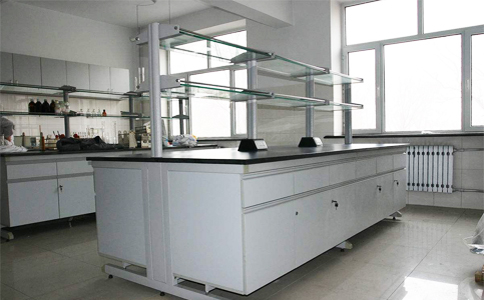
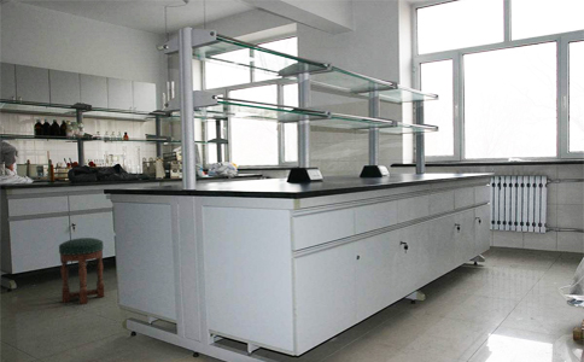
+ stool [58,237,105,305]
